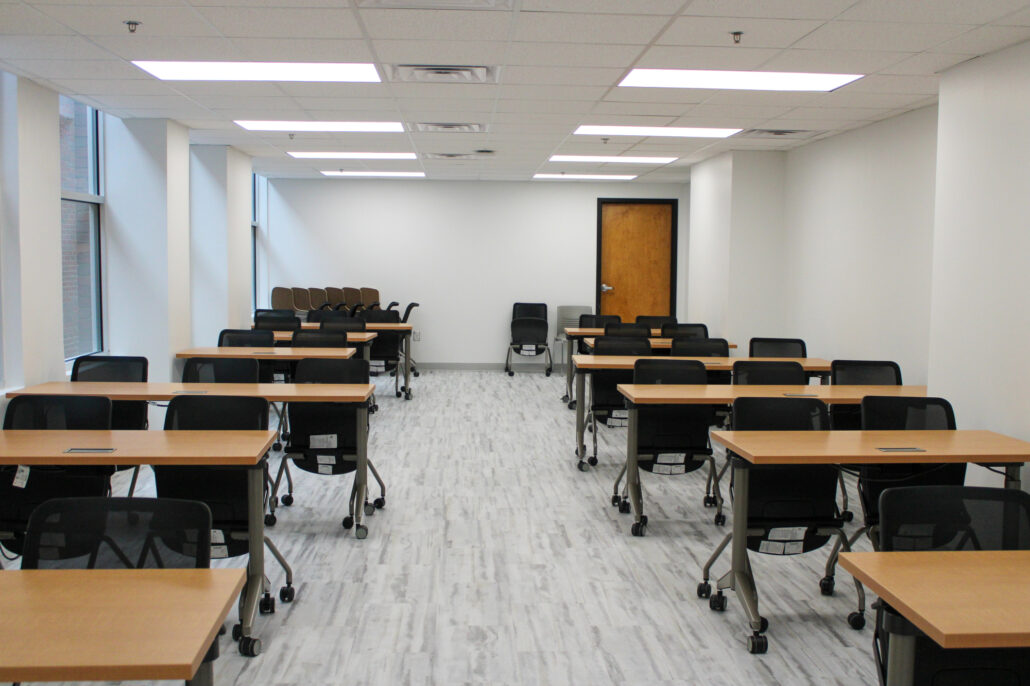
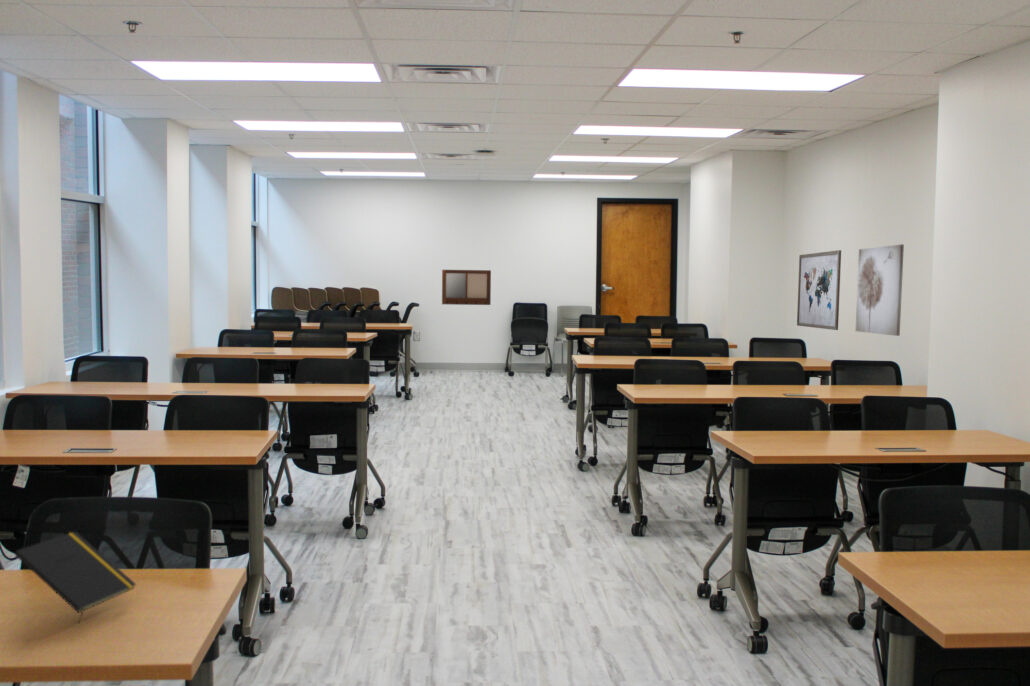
+ notepad [13,530,137,625]
+ writing board [441,269,492,306]
+ wall art [796,249,842,331]
+ wall art [855,243,905,337]
